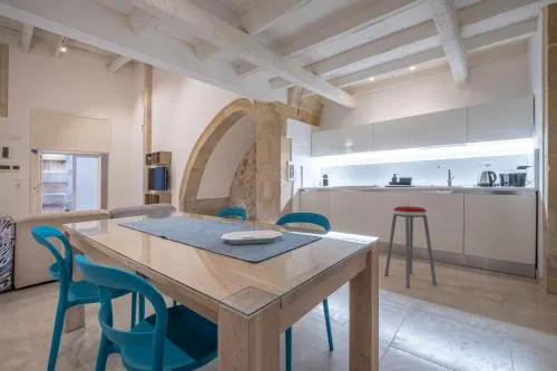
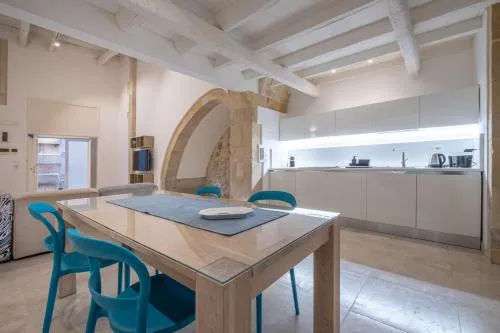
- music stool [383,205,438,289]
